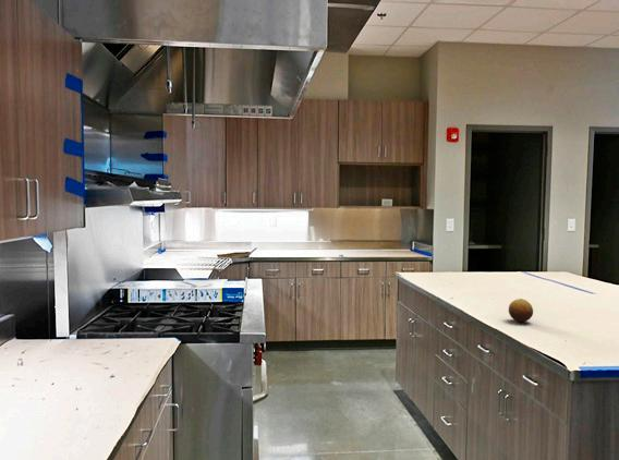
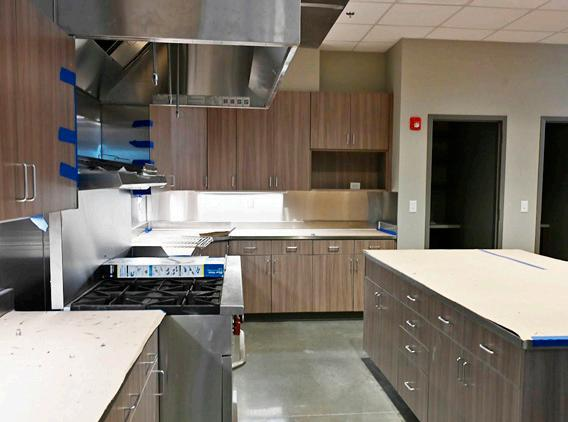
- fruit [508,298,534,323]
